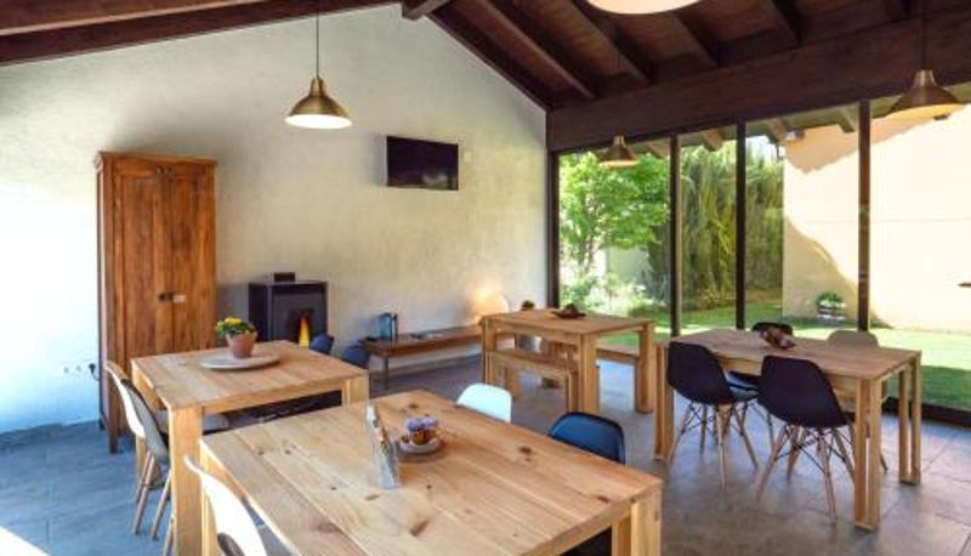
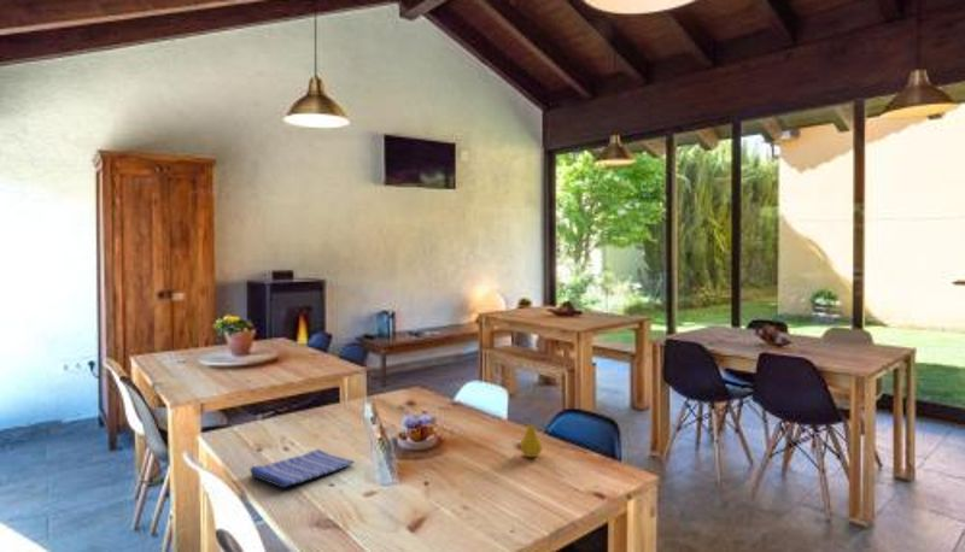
+ fruit [519,416,544,458]
+ dish towel [248,448,355,488]
